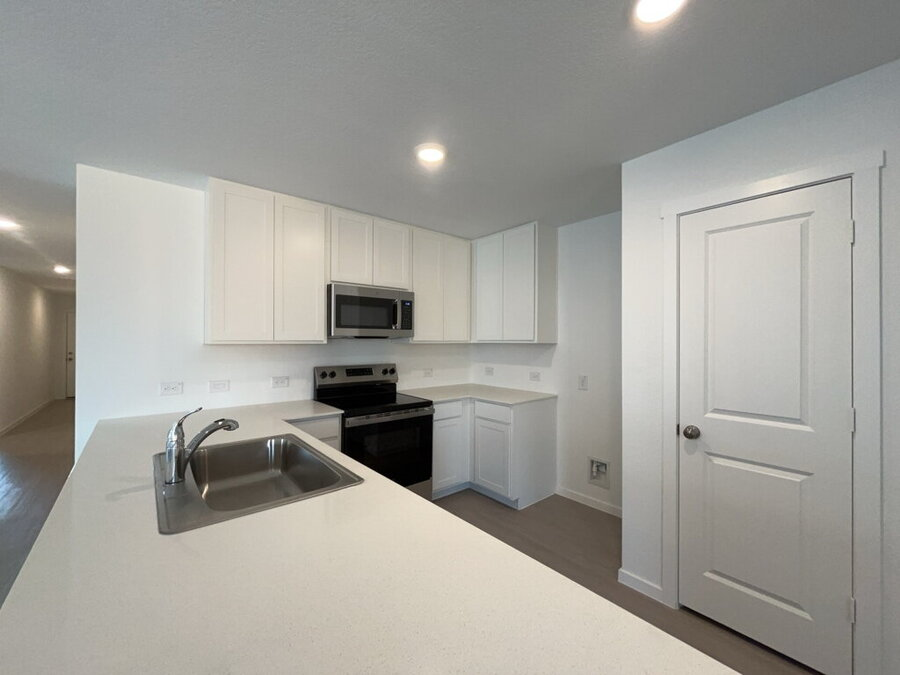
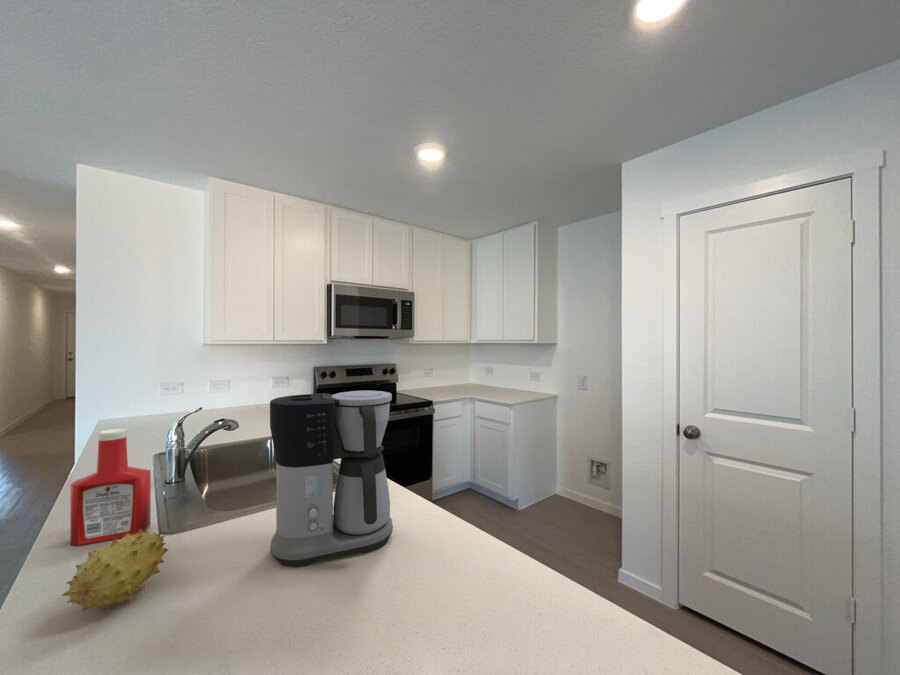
+ fruit [61,529,171,612]
+ coffee maker [269,390,394,568]
+ soap bottle [69,428,152,547]
